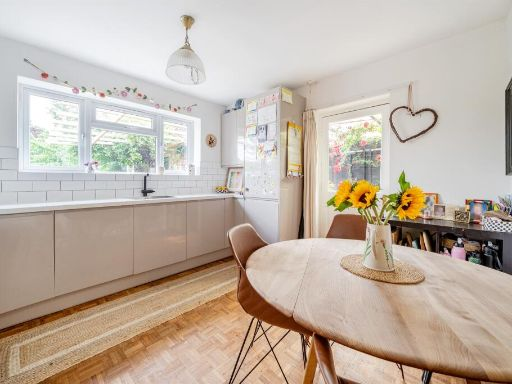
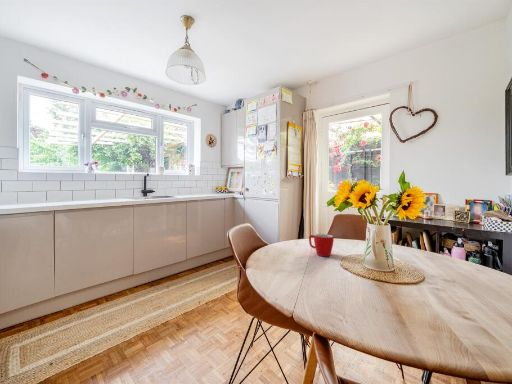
+ mug [308,233,335,257]
